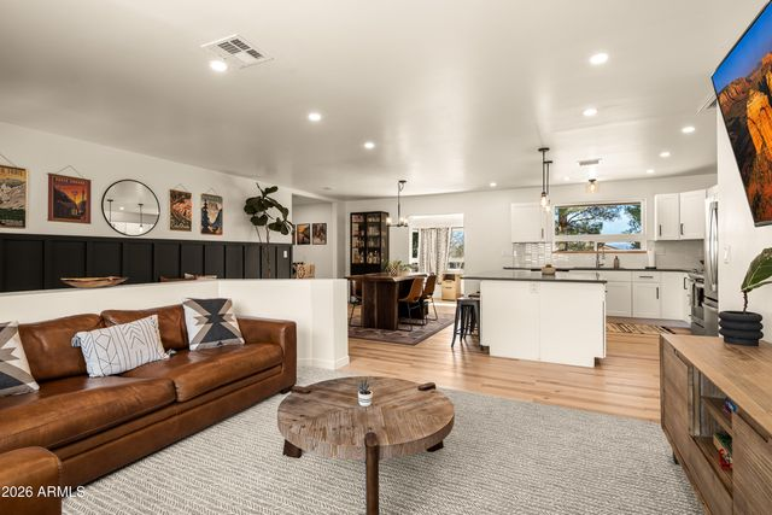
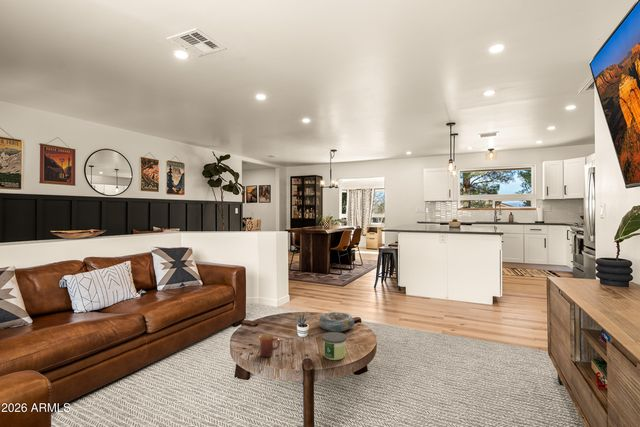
+ candle [322,331,347,361]
+ mug [258,332,281,358]
+ decorative bowl [318,311,355,332]
